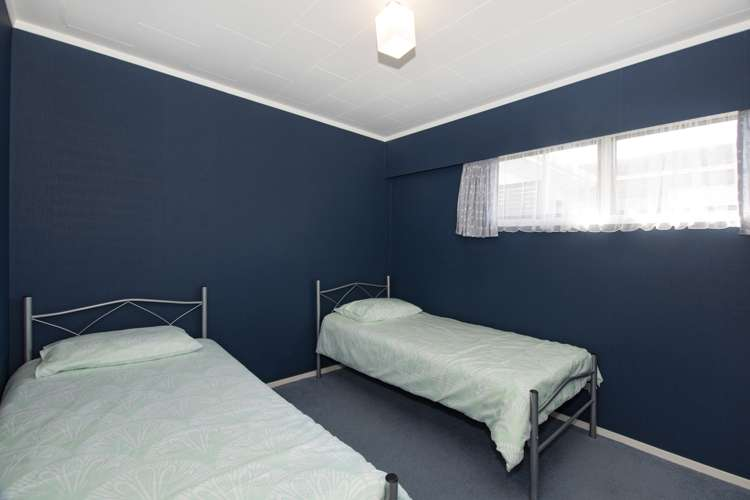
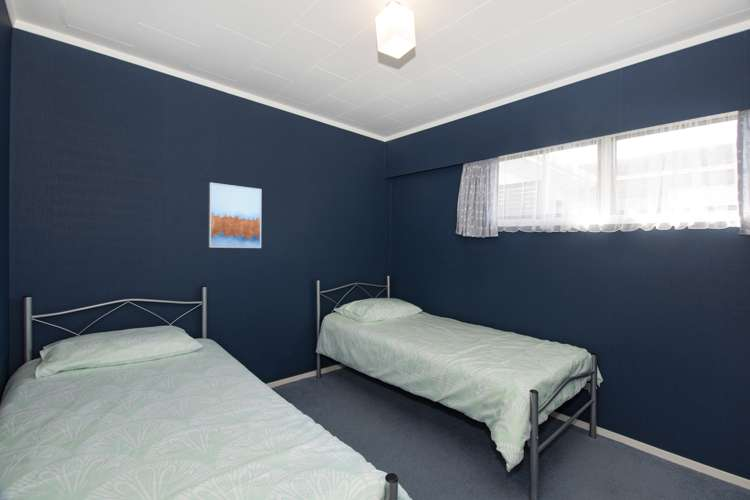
+ wall art [207,182,262,249]
